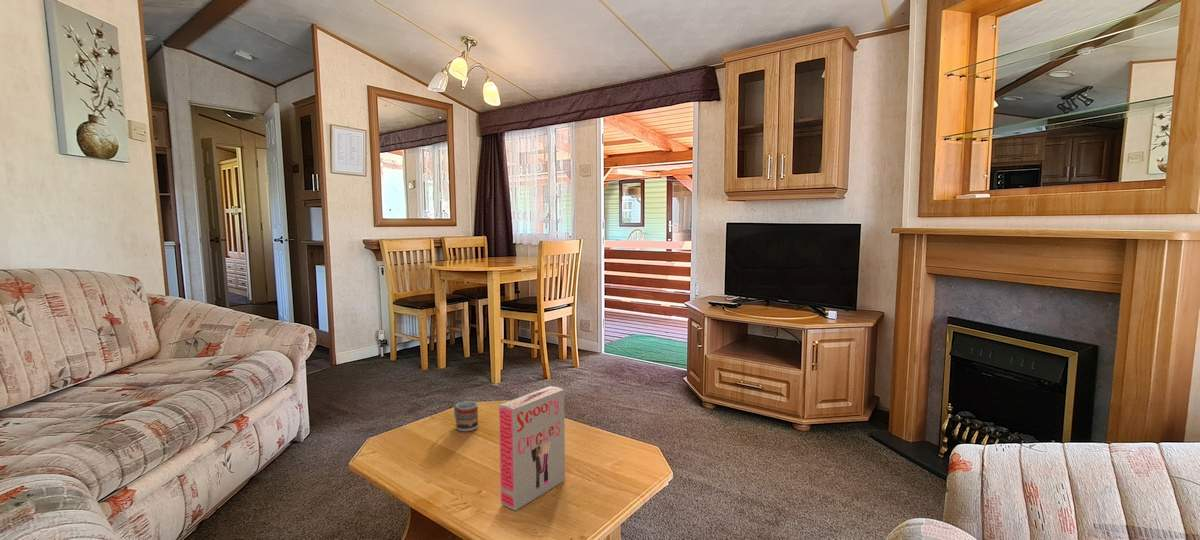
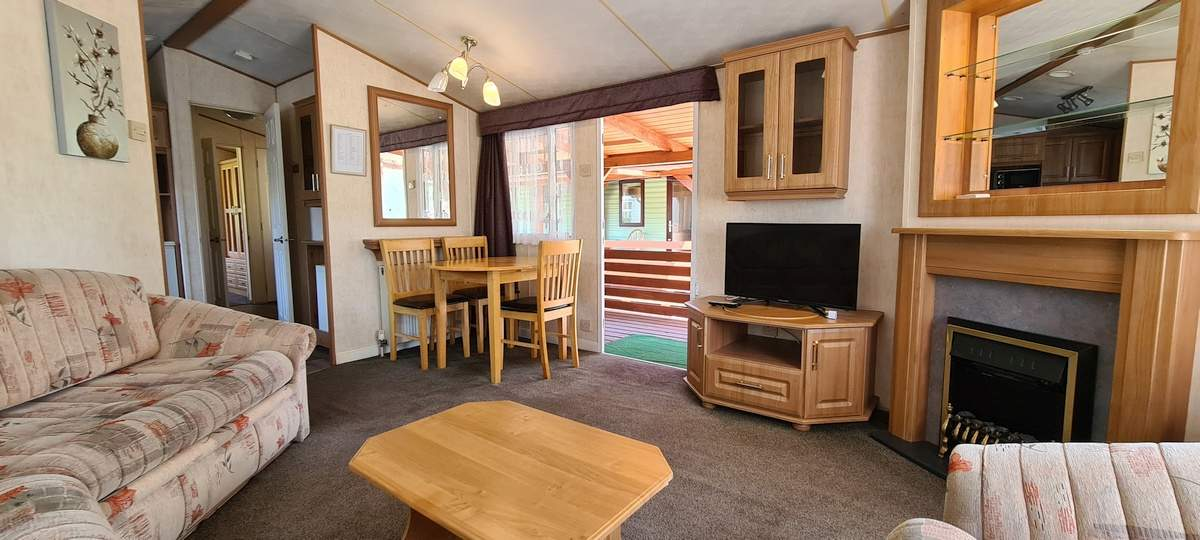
- board game [498,385,566,512]
- cup [453,400,479,432]
